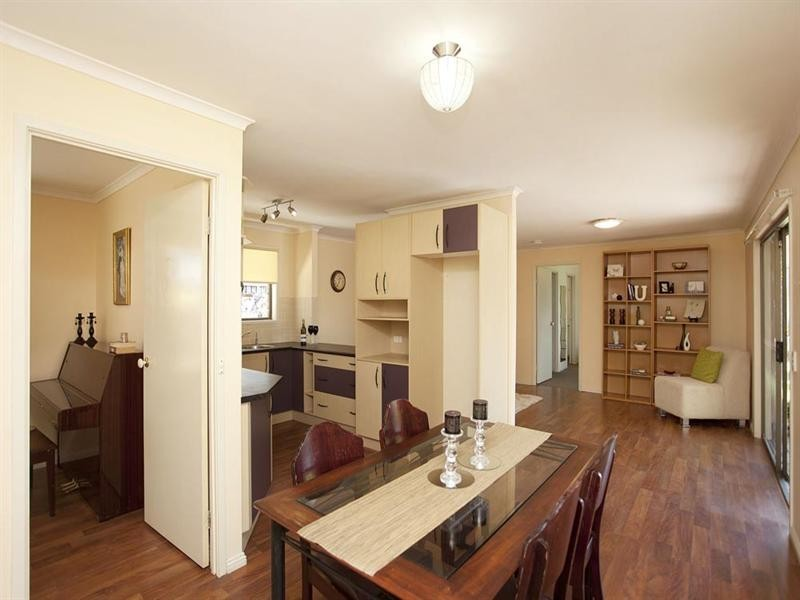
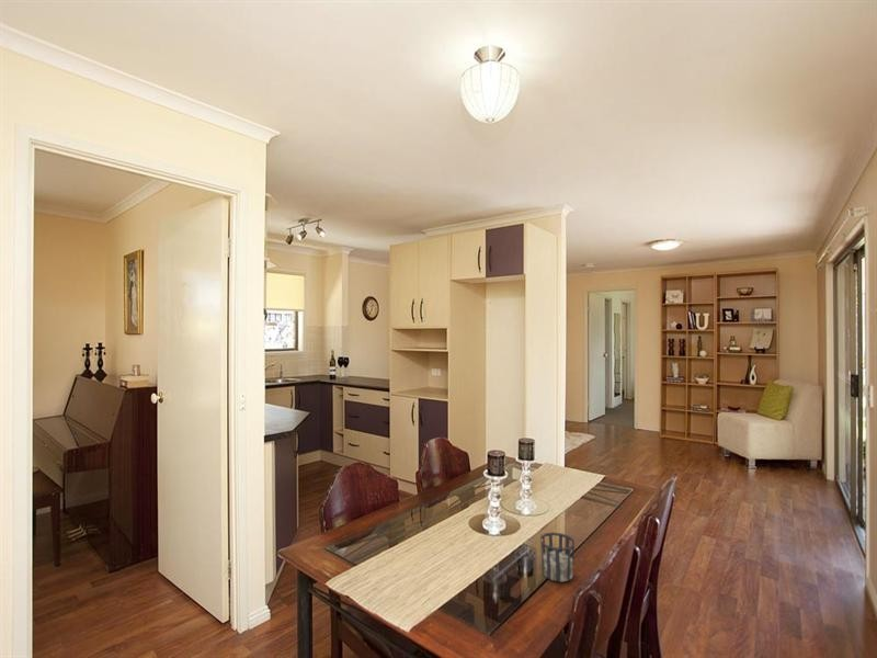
+ cup [539,532,576,583]
